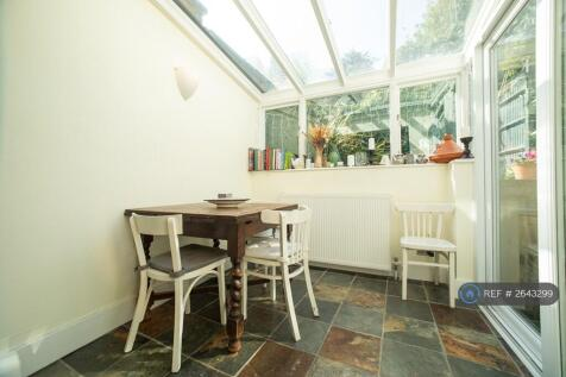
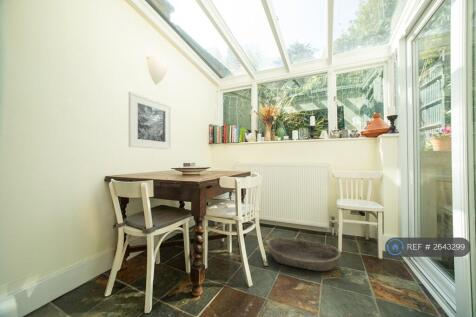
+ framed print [128,91,172,150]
+ basket [266,237,342,272]
